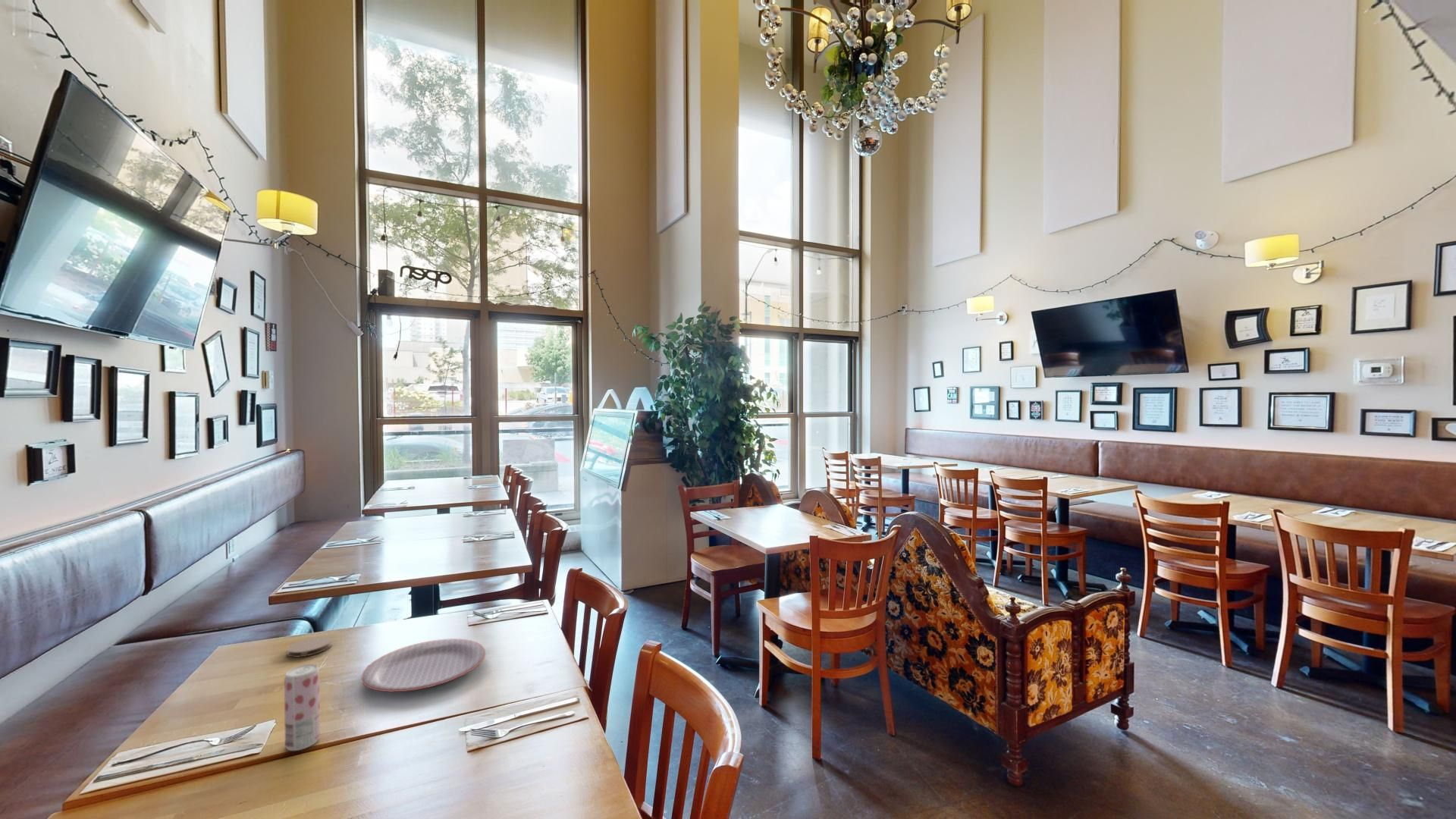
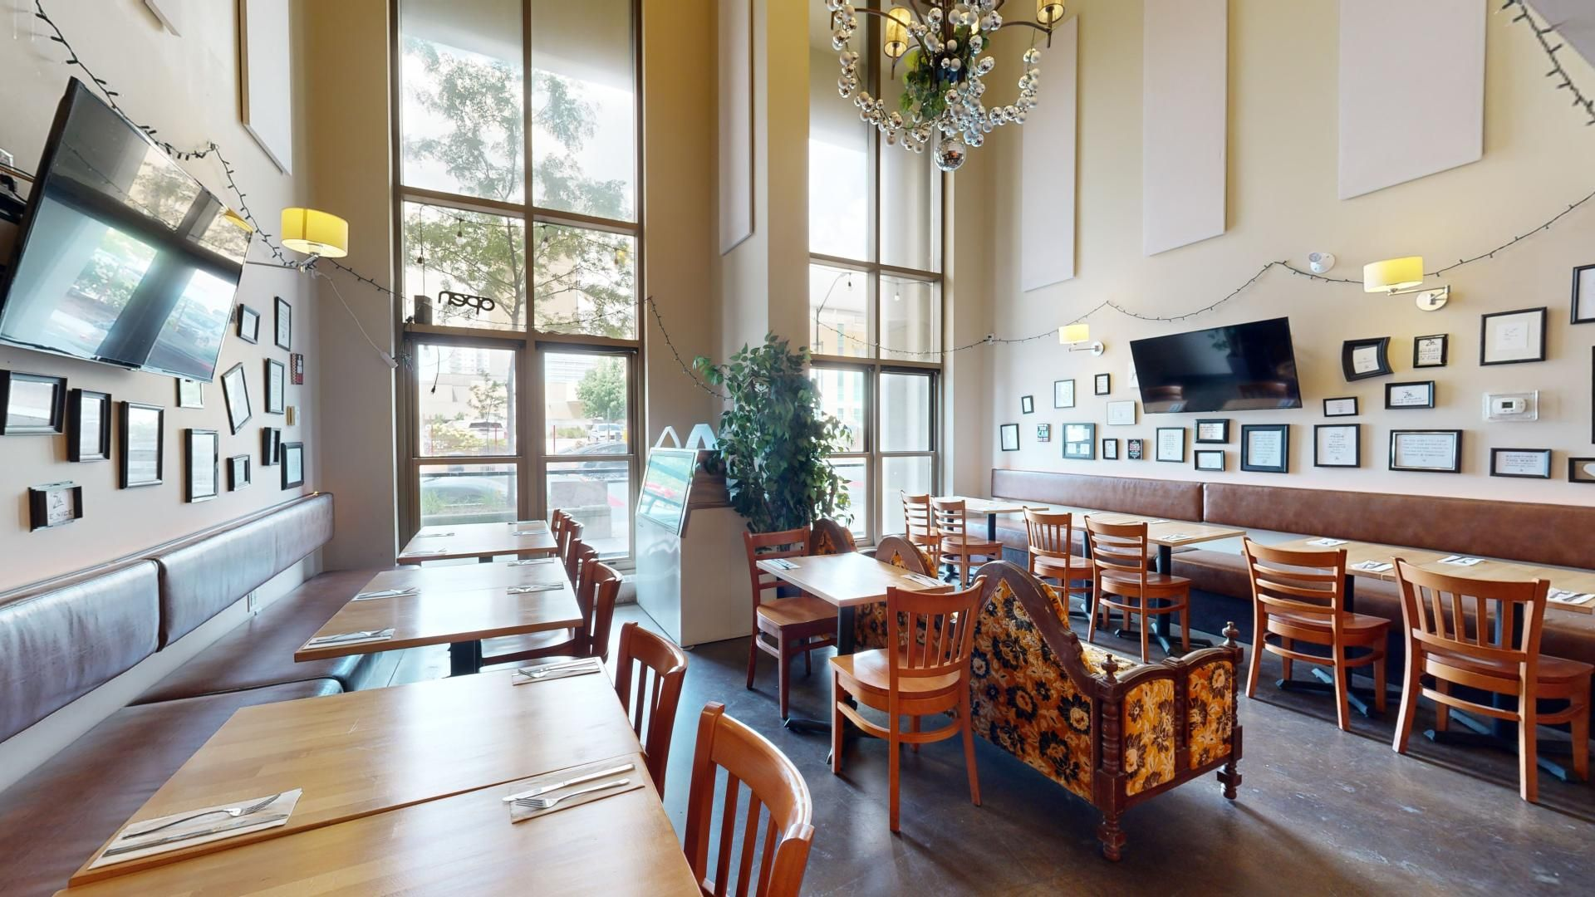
- coaster [286,635,332,658]
- plate [361,638,486,693]
- beverage can [284,664,321,752]
